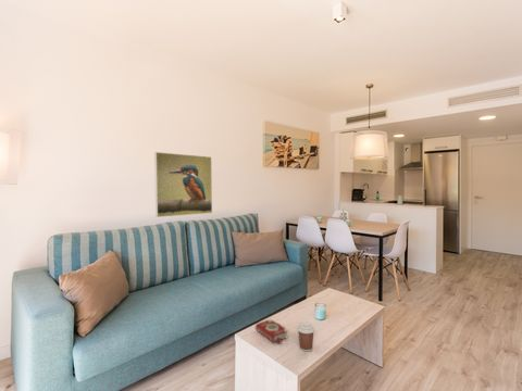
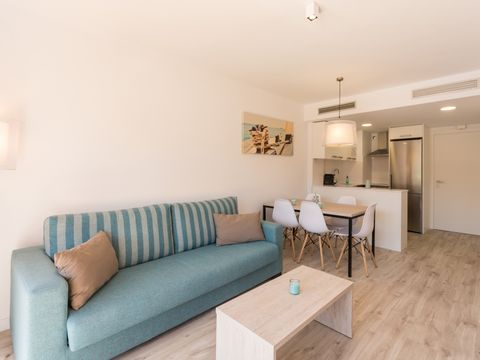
- book [254,317,290,344]
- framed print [153,151,213,218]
- coffee cup [296,320,316,352]
